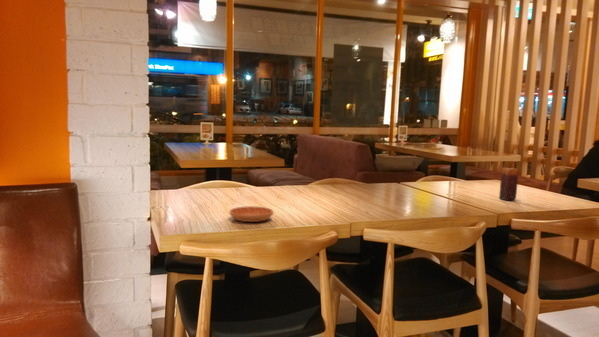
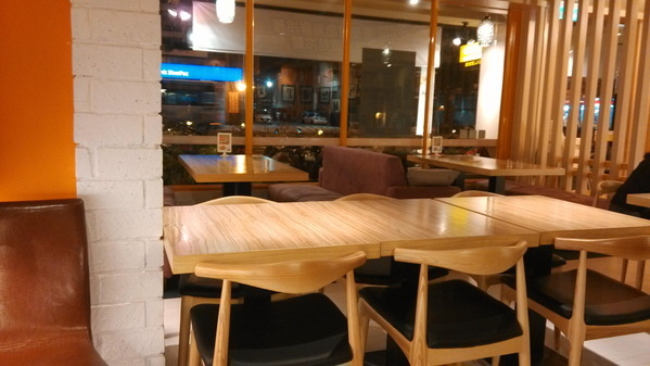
- saucer [229,205,274,223]
- candle [498,167,519,201]
